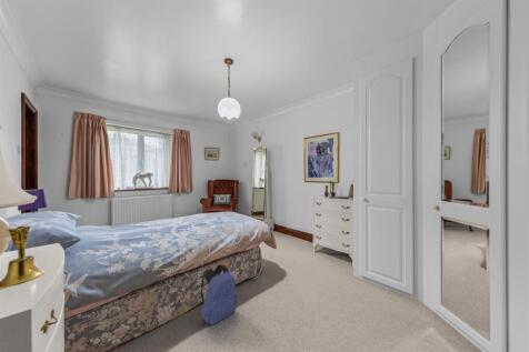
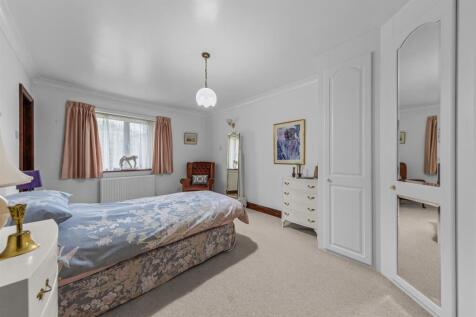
- backpack [200,263,239,326]
